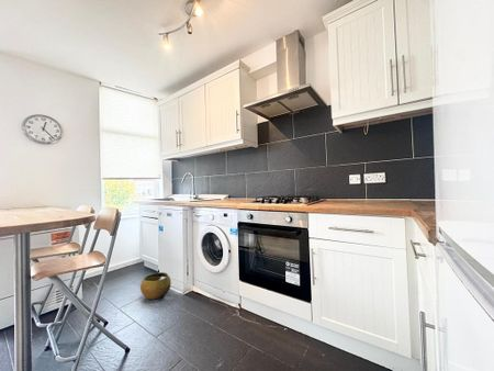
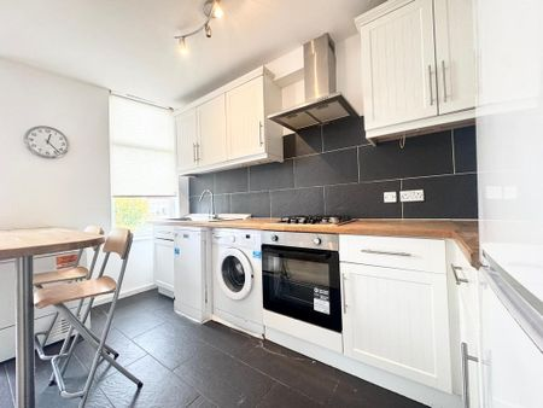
- clay pot [139,271,172,302]
